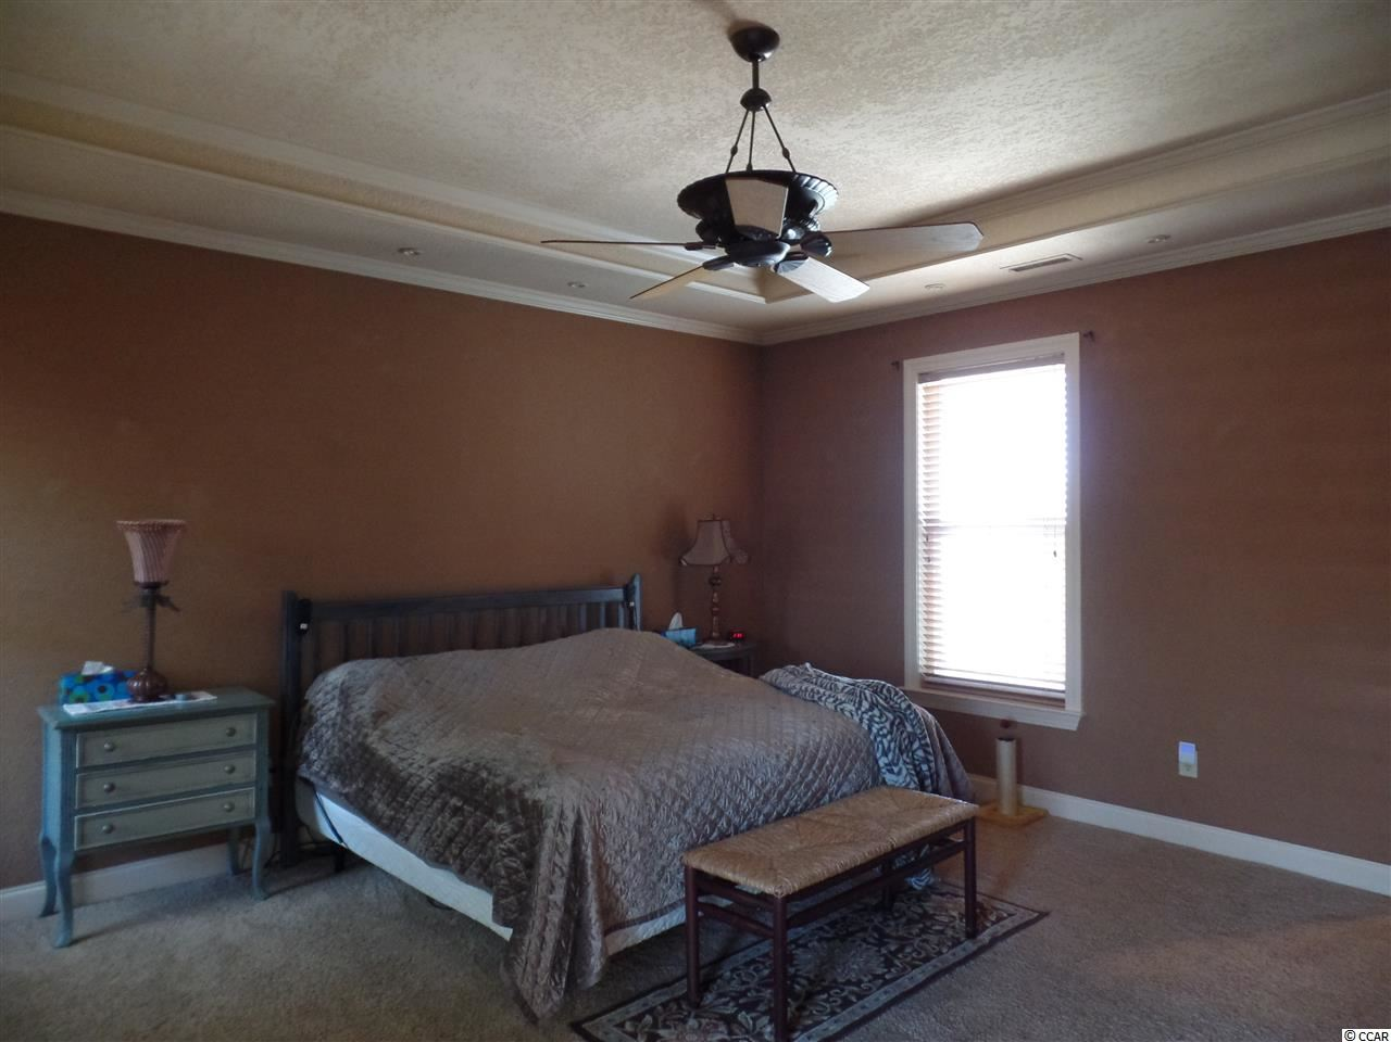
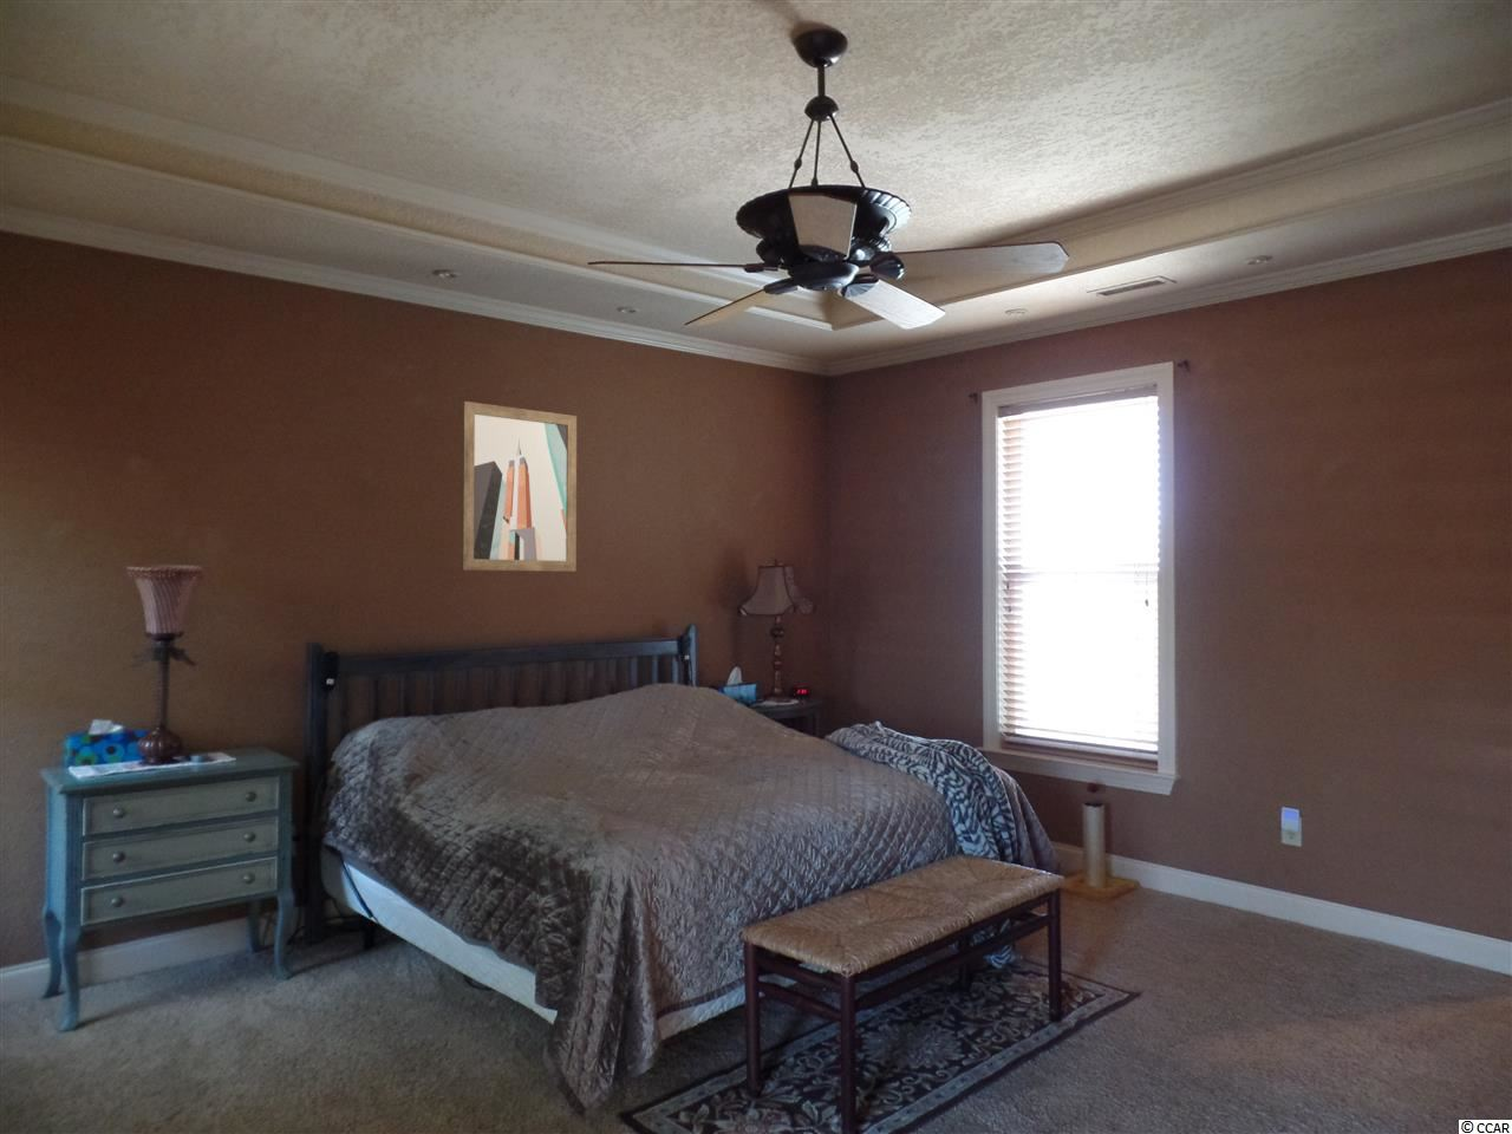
+ wall art [461,400,577,573]
